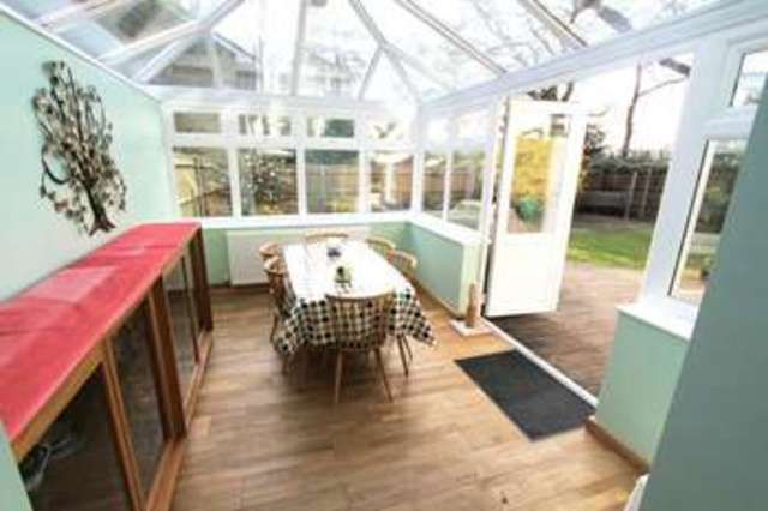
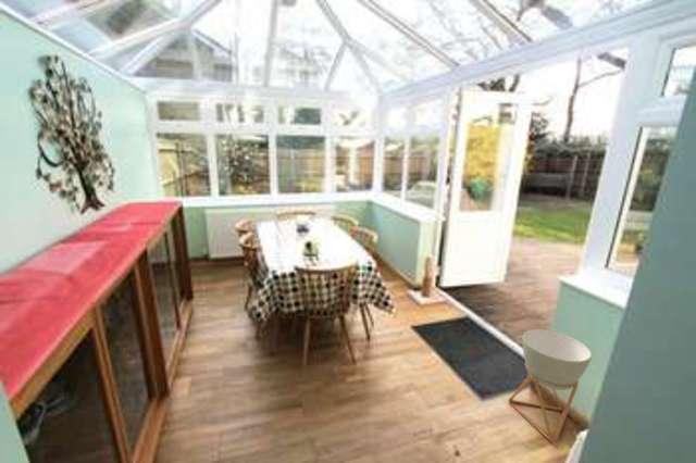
+ planter [507,328,593,443]
